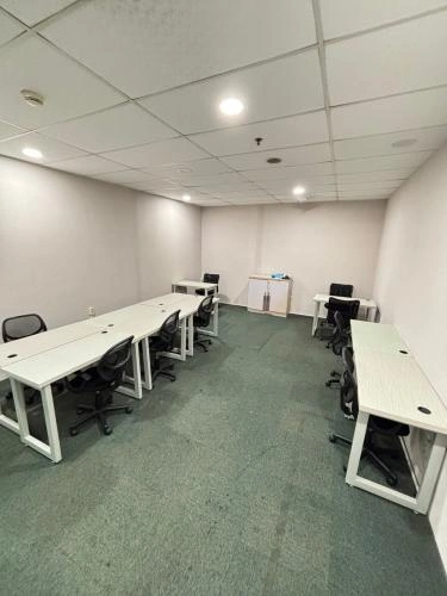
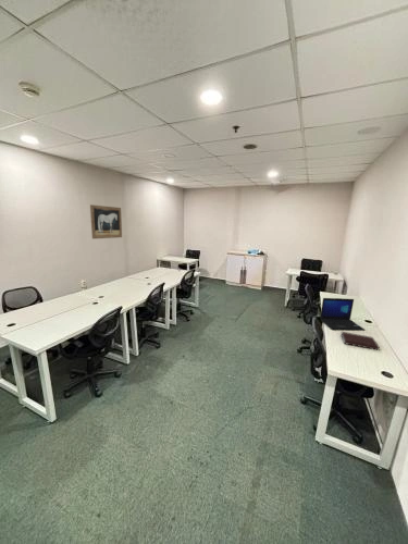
+ wall art [89,203,123,240]
+ laptop [319,297,366,332]
+ notebook [339,331,381,351]
